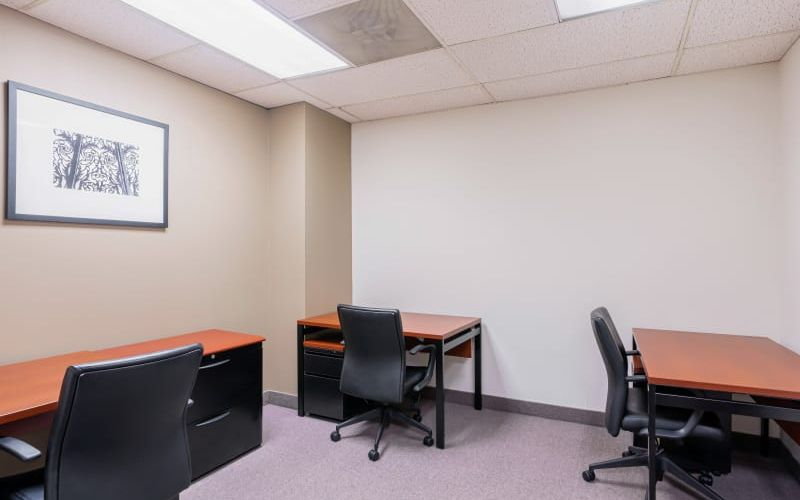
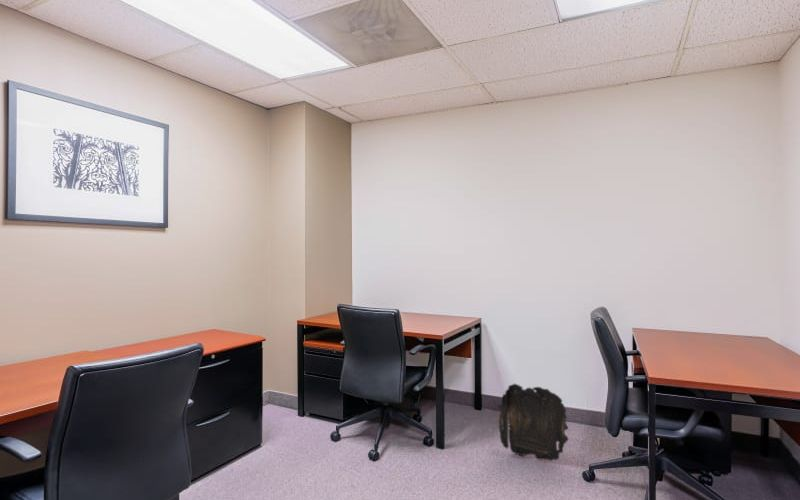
+ carved panel [497,383,569,462]
